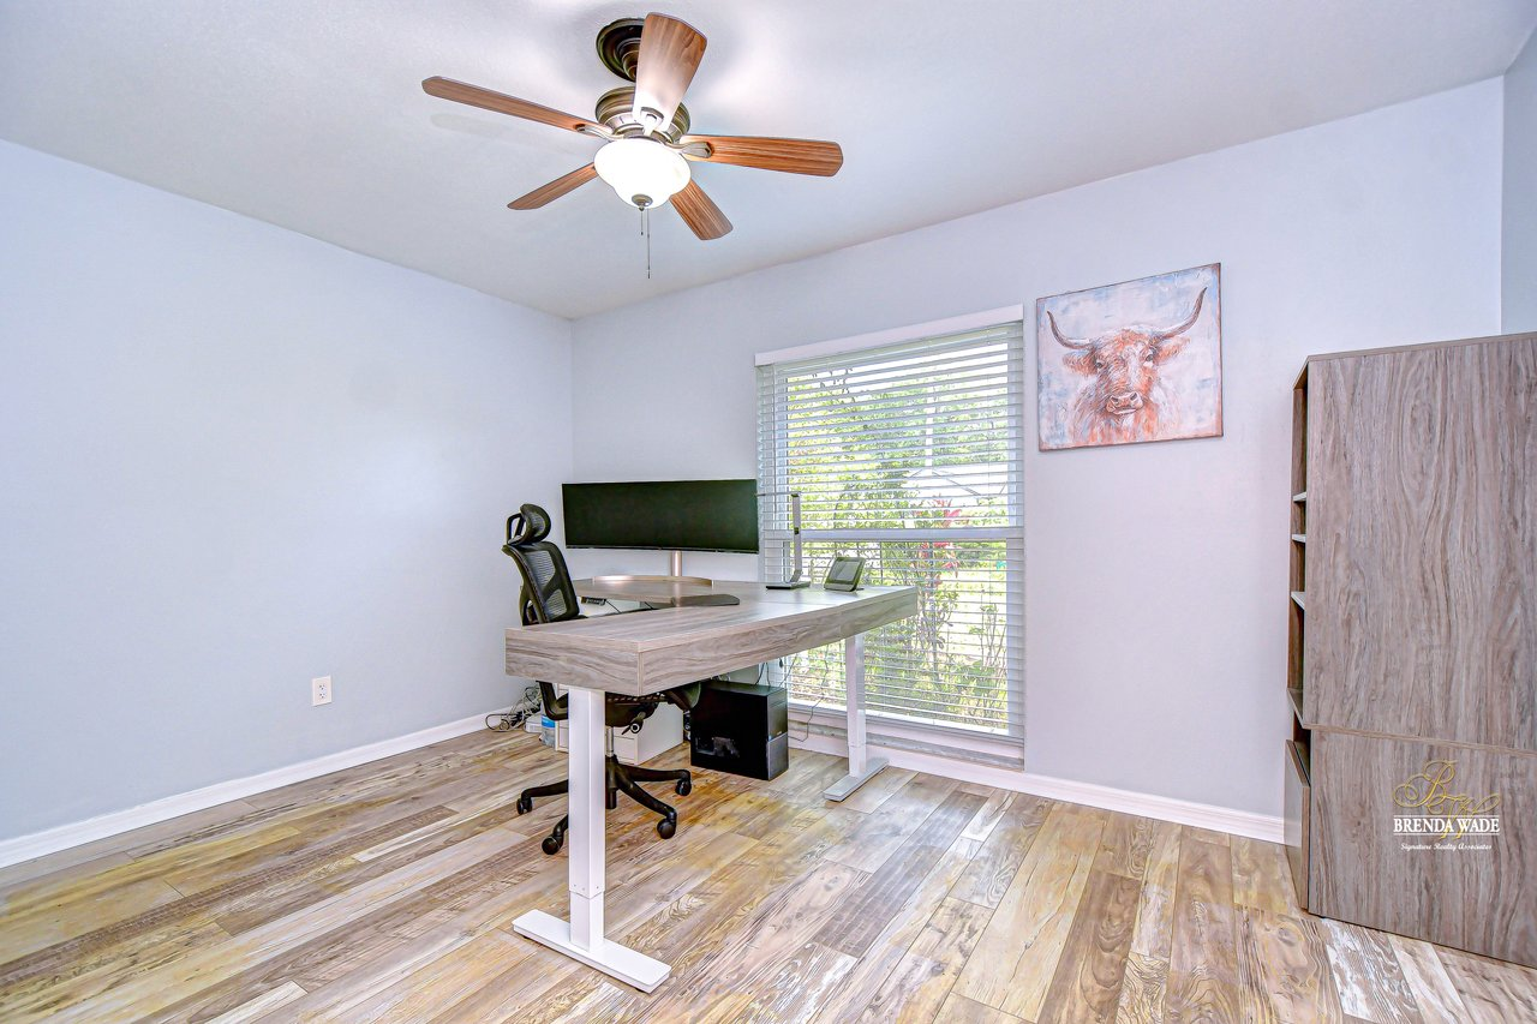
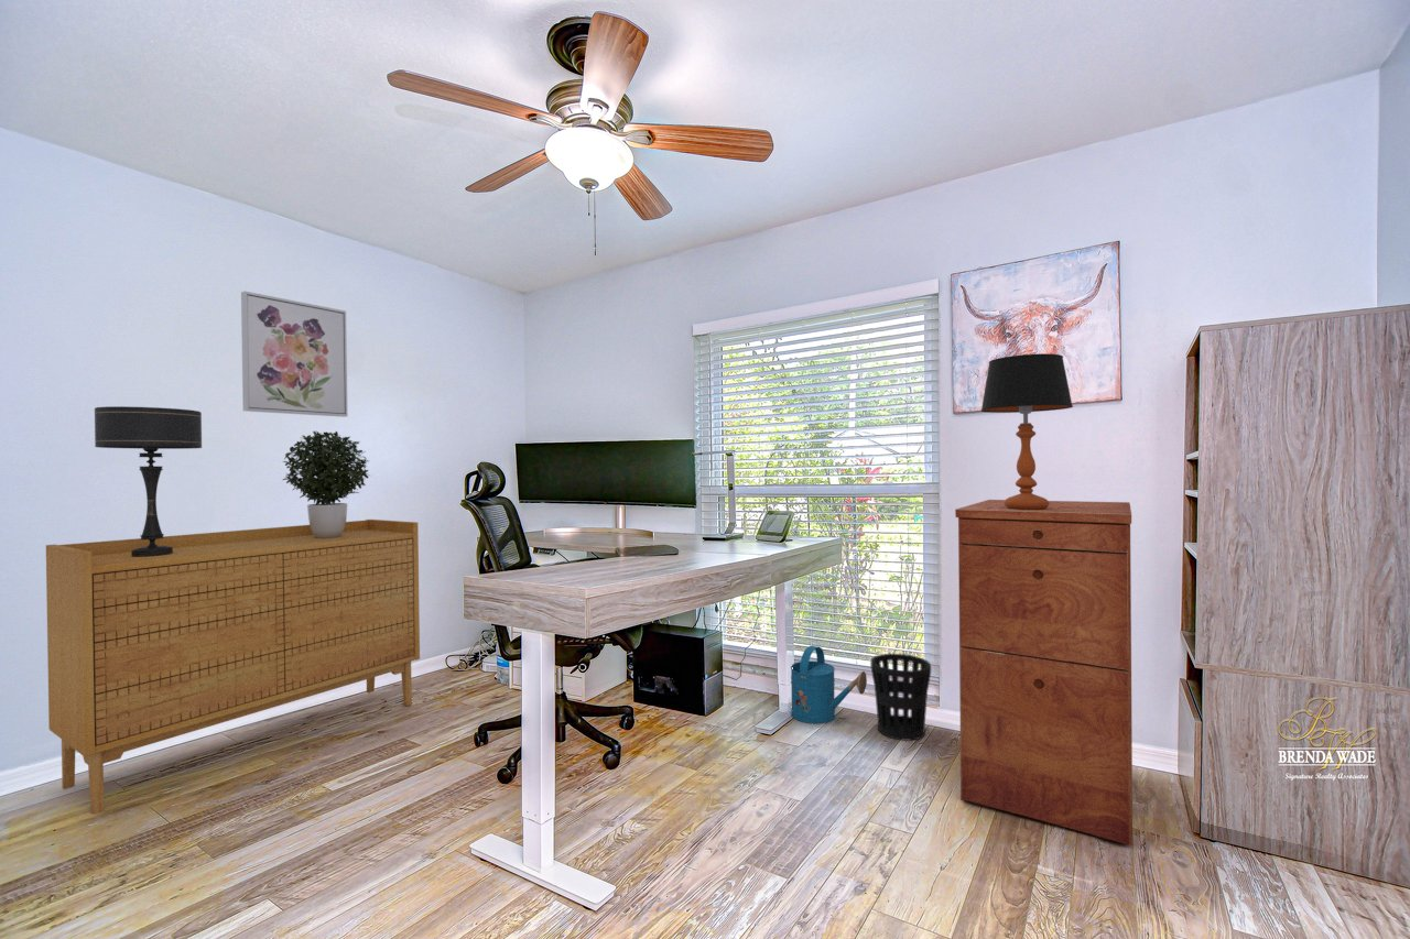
+ sideboard [45,518,421,815]
+ table lamp [979,352,1074,510]
+ watering can [790,644,868,724]
+ table lamp [94,405,203,557]
+ potted plant [282,429,371,538]
+ filing cabinet [954,499,1134,847]
+ wastebasket [869,653,932,742]
+ wall art [240,291,349,418]
